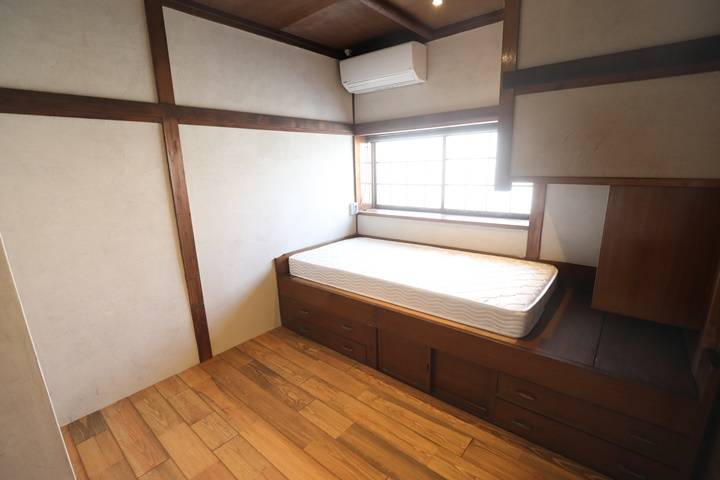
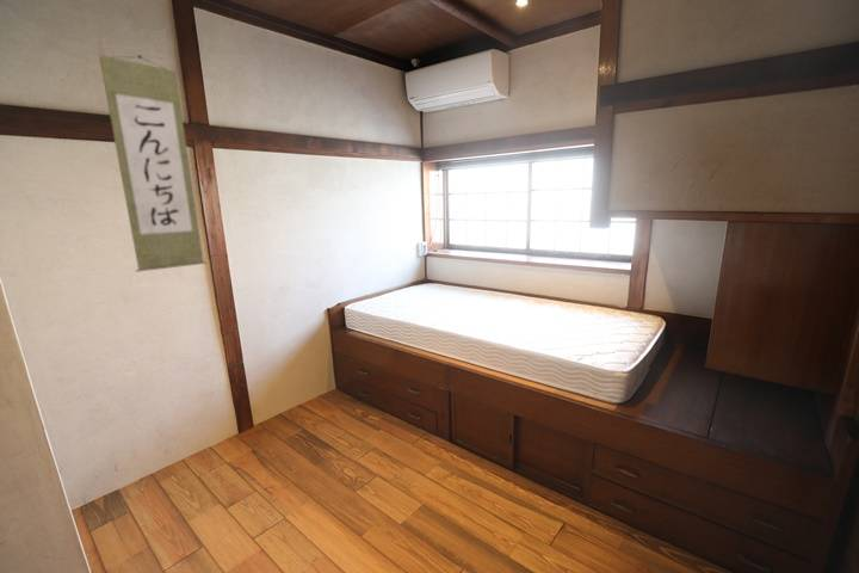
+ wall scroll [98,54,208,273]
